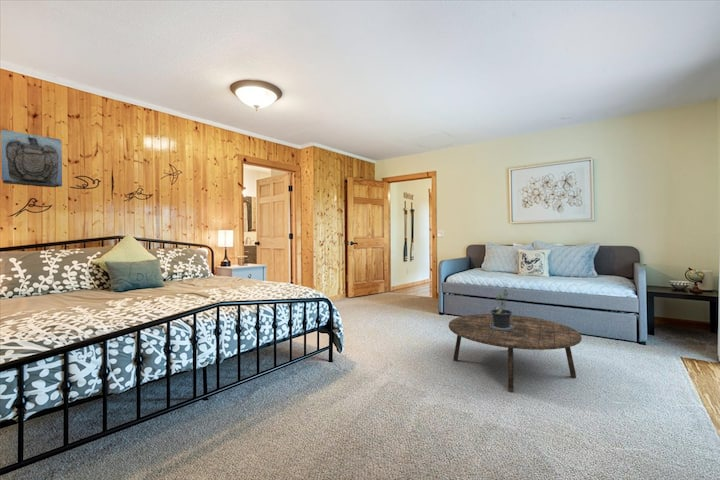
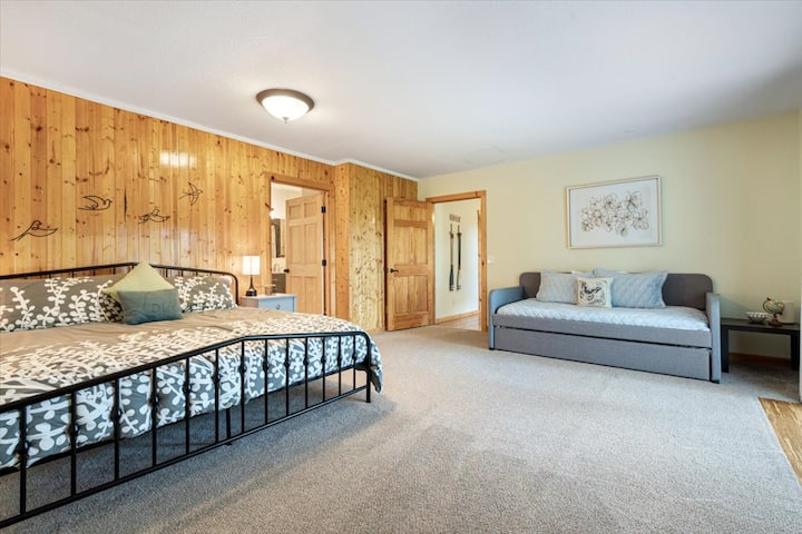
- potted plant [489,288,514,333]
- wall sculpture [0,129,63,188]
- coffee table [448,313,583,393]
